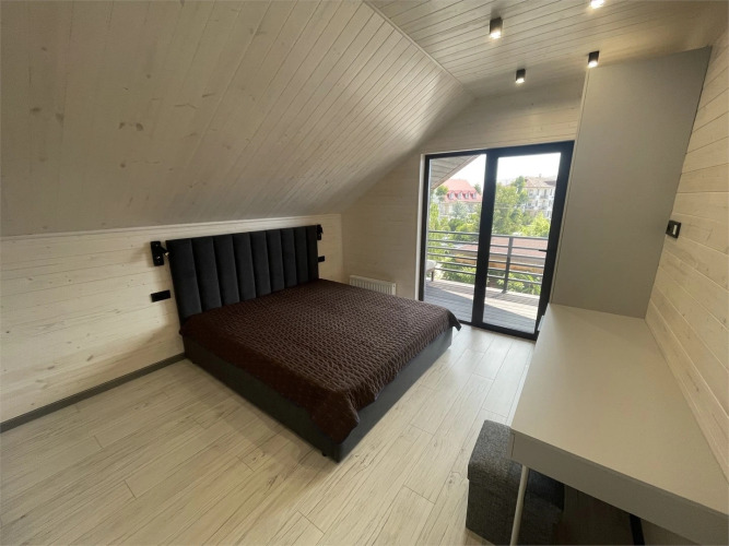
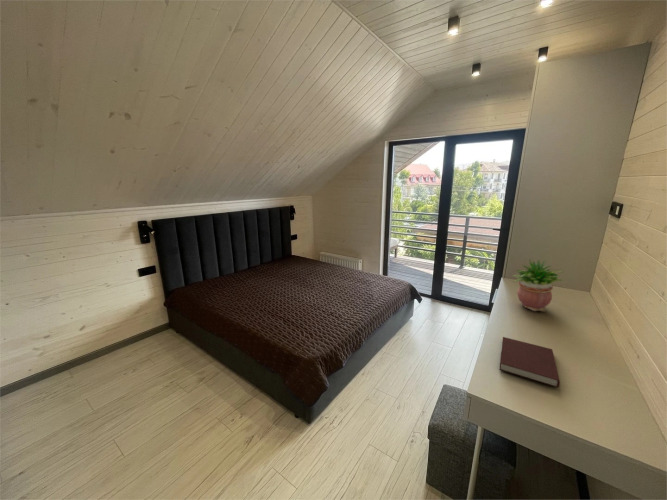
+ notebook [498,336,561,389]
+ potted plant [512,258,565,314]
